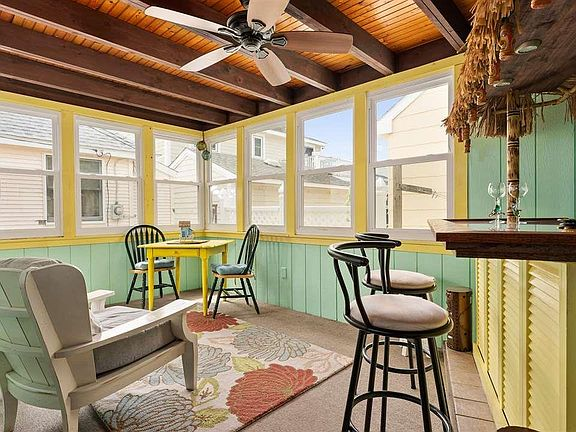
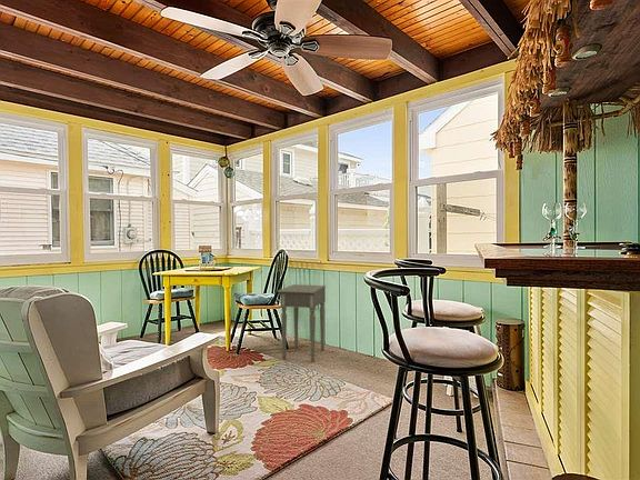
+ side table [277,283,327,363]
